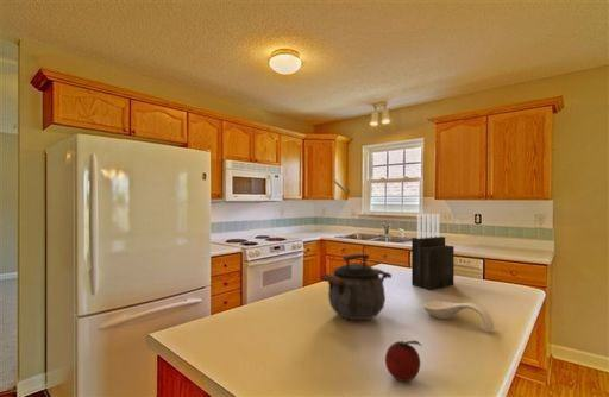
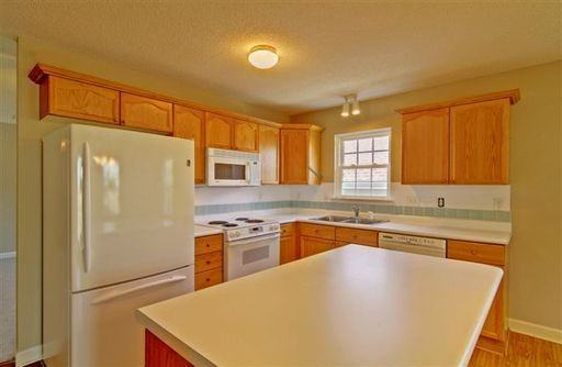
- knife block [410,213,456,291]
- spoon rest [422,301,495,333]
- kettle [319,253,393,321]
- fruit [384,339,422,383]
